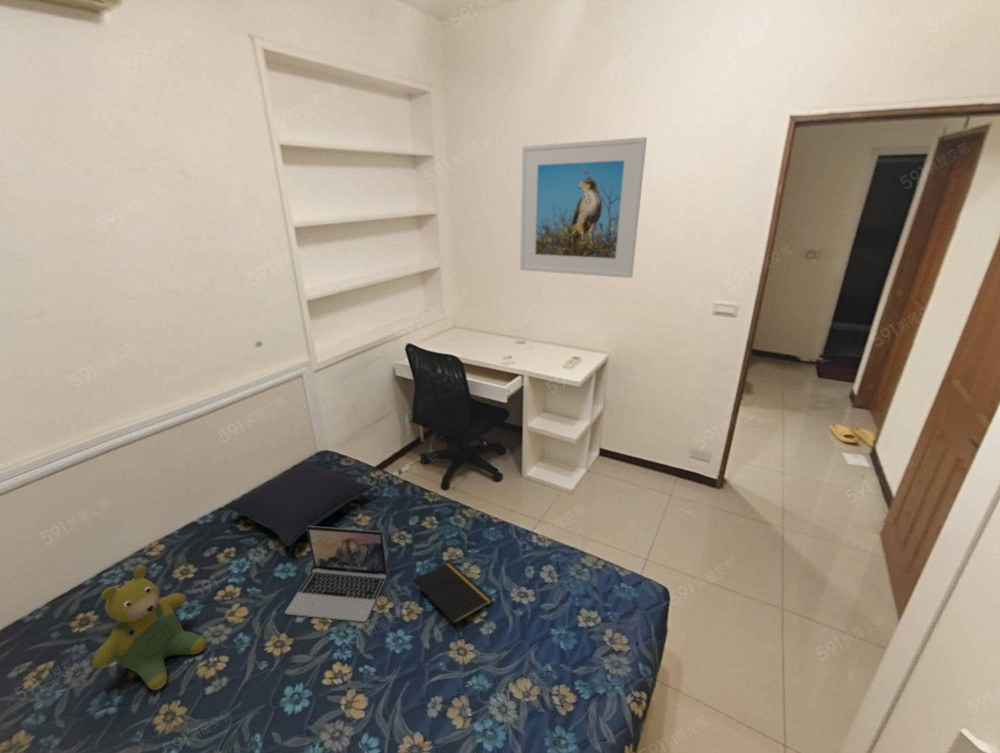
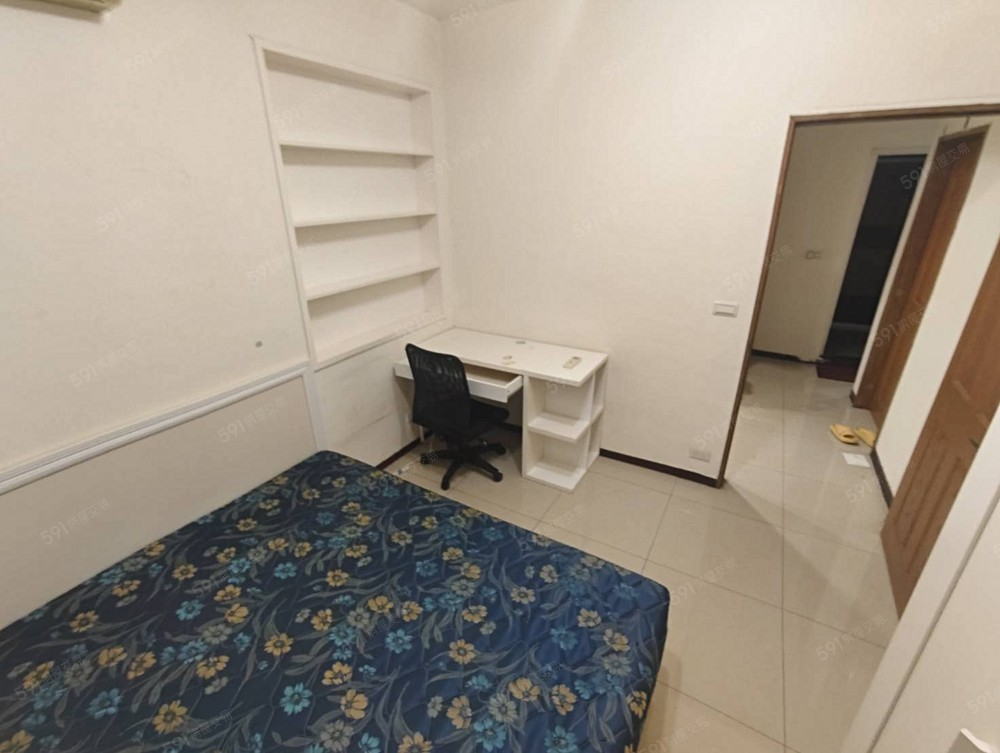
- notepad [412,561,493,633]
- teddy bear [91,565,207,691]
- pillow [224,460,374,548]
- laptop [284,526,388,623]
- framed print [519,136,648,279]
